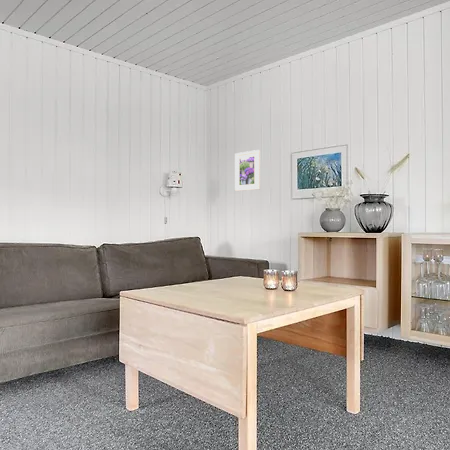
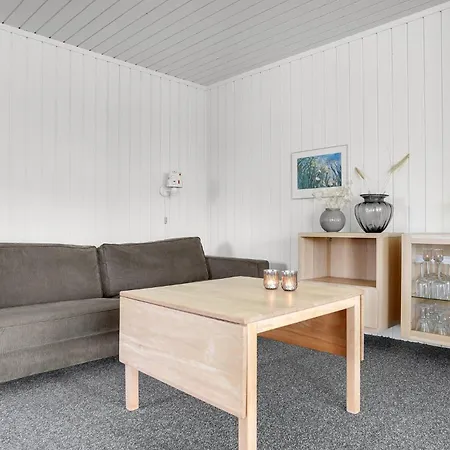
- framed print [234,149,261,192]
